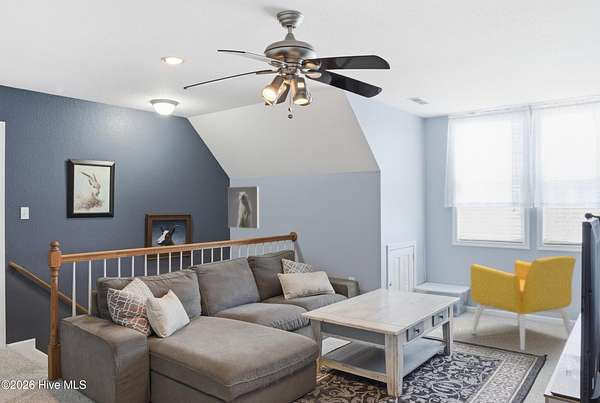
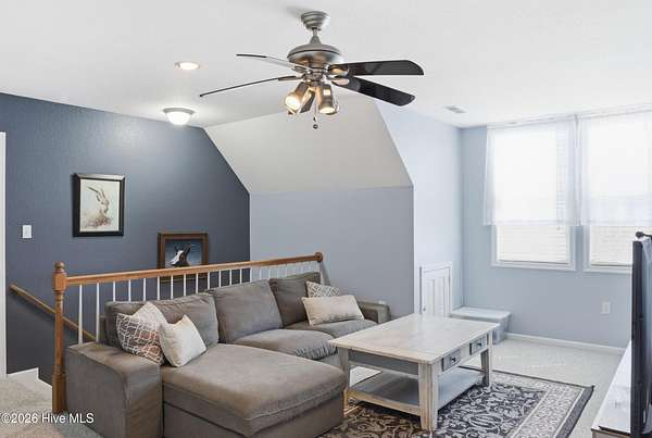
- armchair [470,255,577,352]
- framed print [227,185,260,230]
